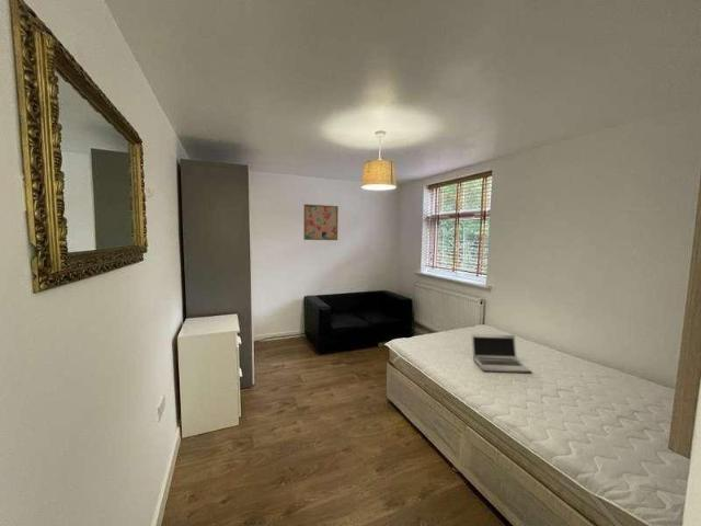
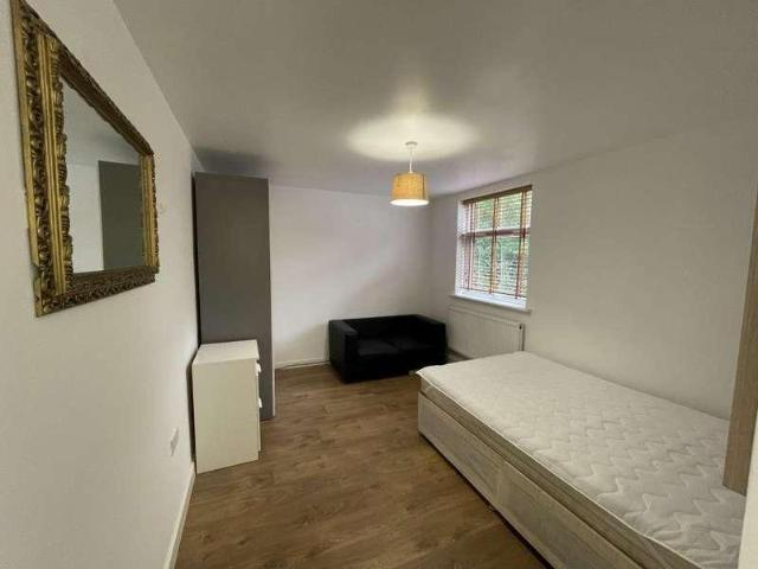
- laptop [470,333,532,374]
- wall art [302,203,340,241]
